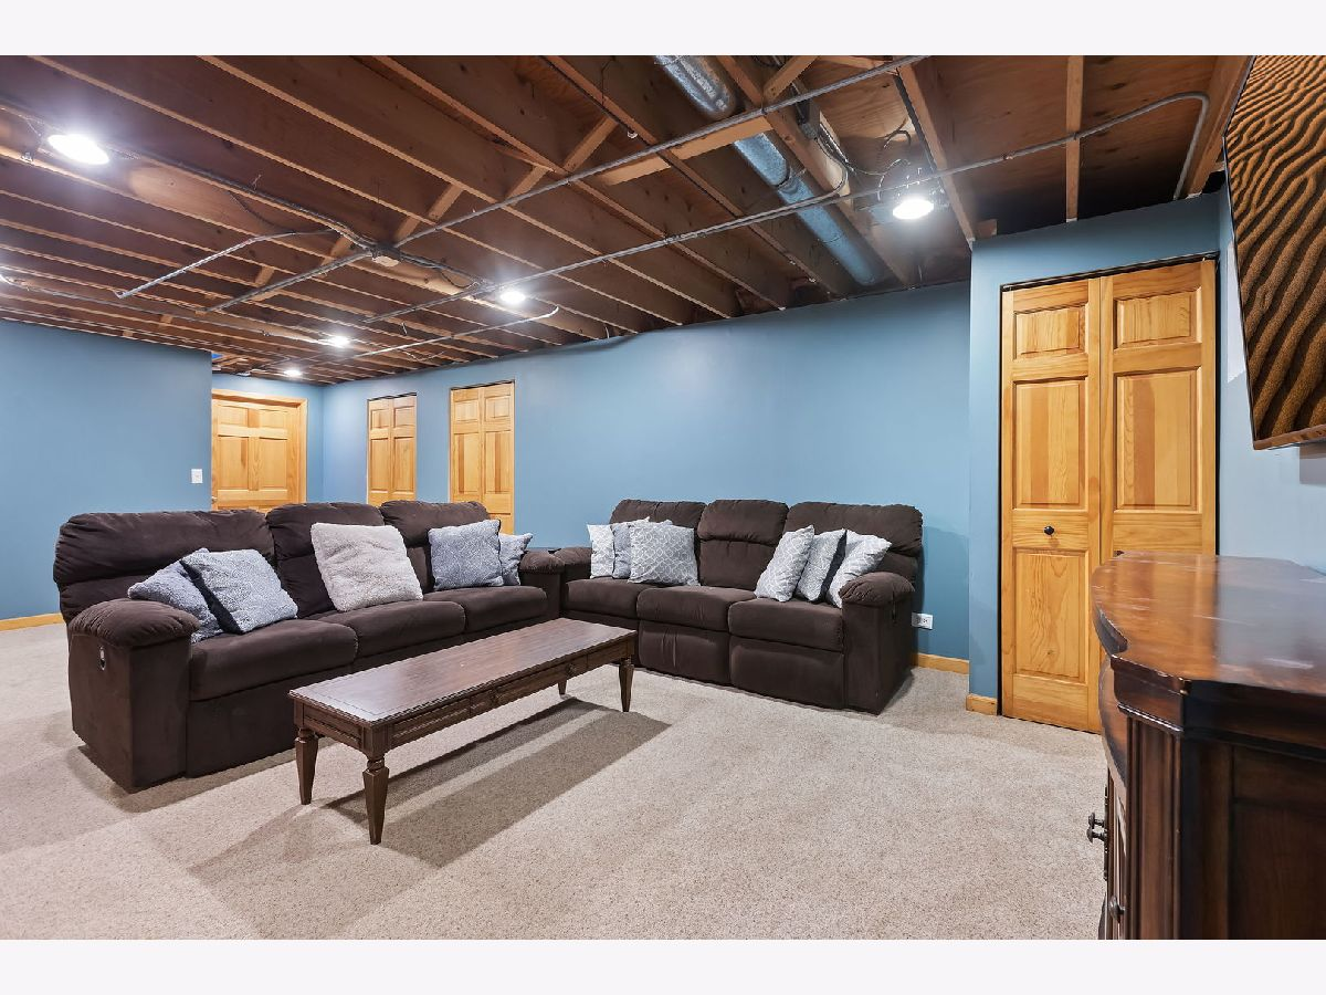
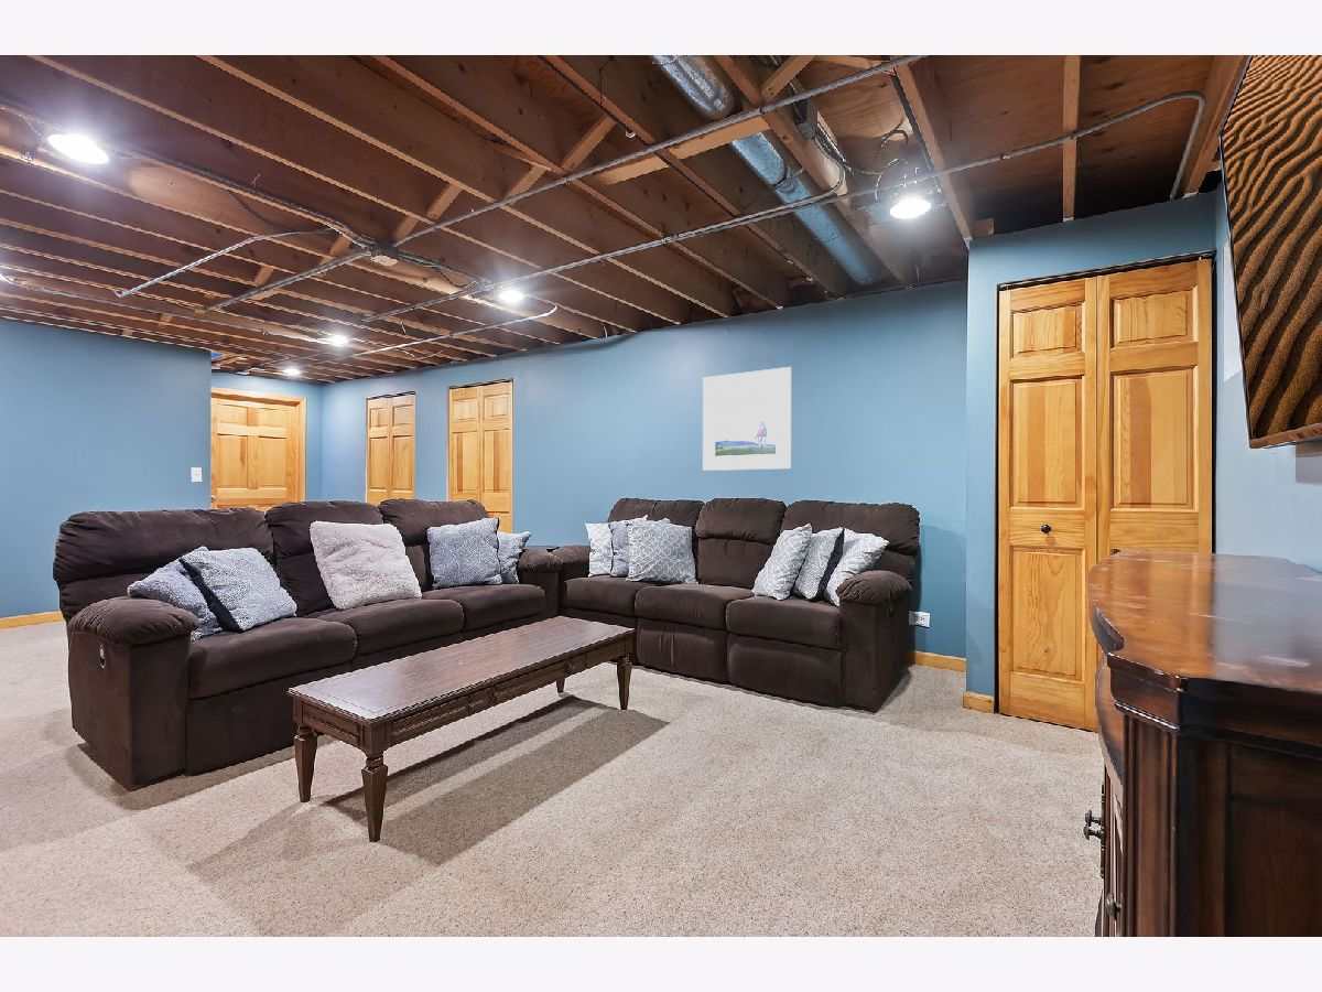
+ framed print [702,366,792,472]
